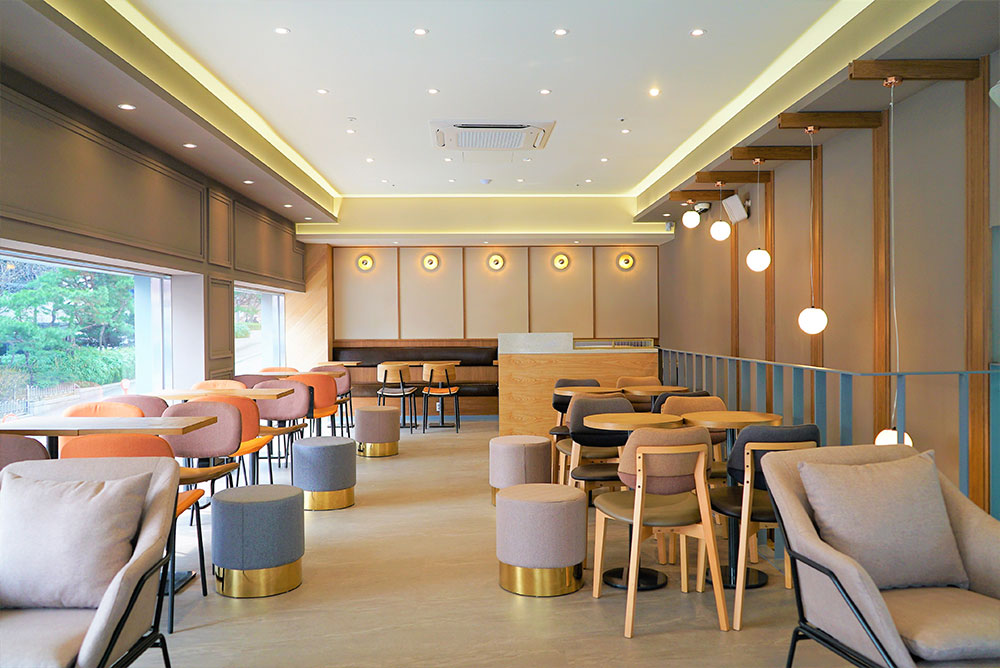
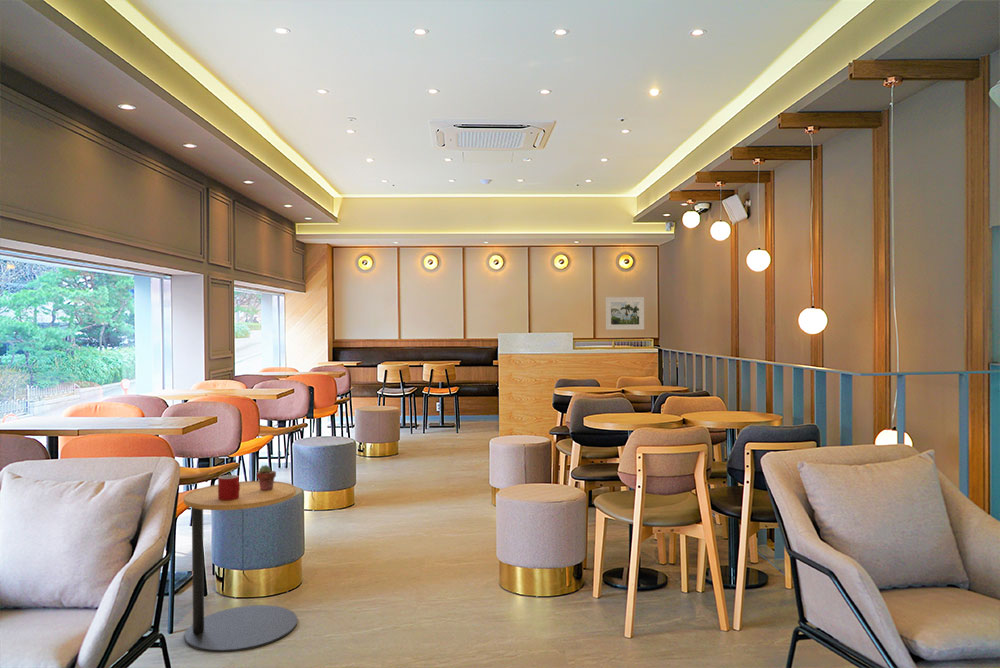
+ side table [183,480,298,653]
+ mug [217,474,240,501]
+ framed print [605,296,645,331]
+ potted succulent [256,464,277,491]
